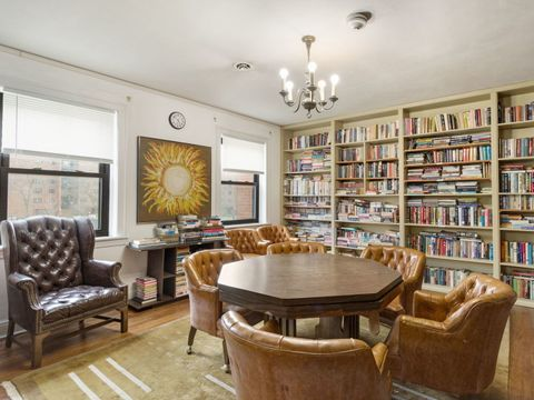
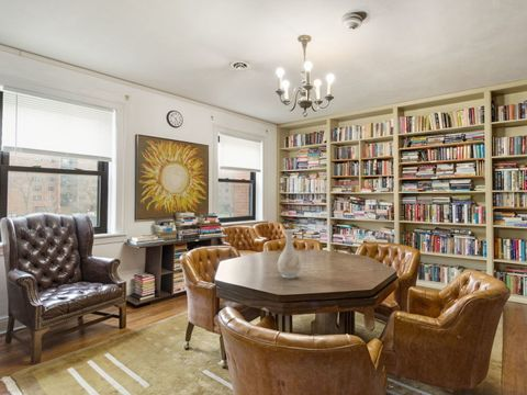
+ vase [277,228,302,280]
